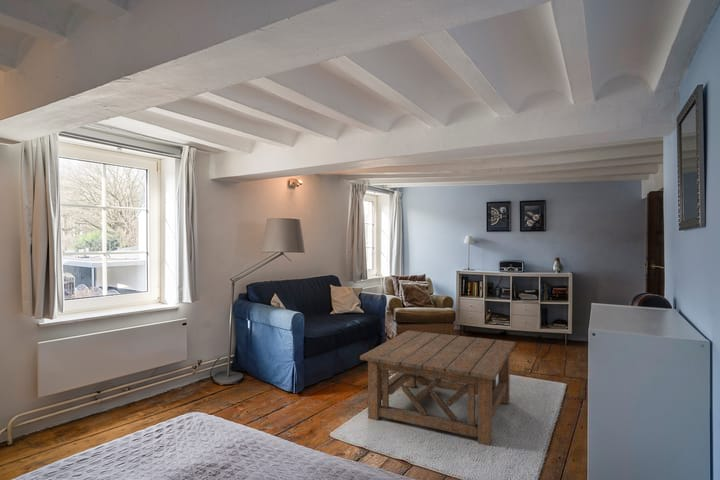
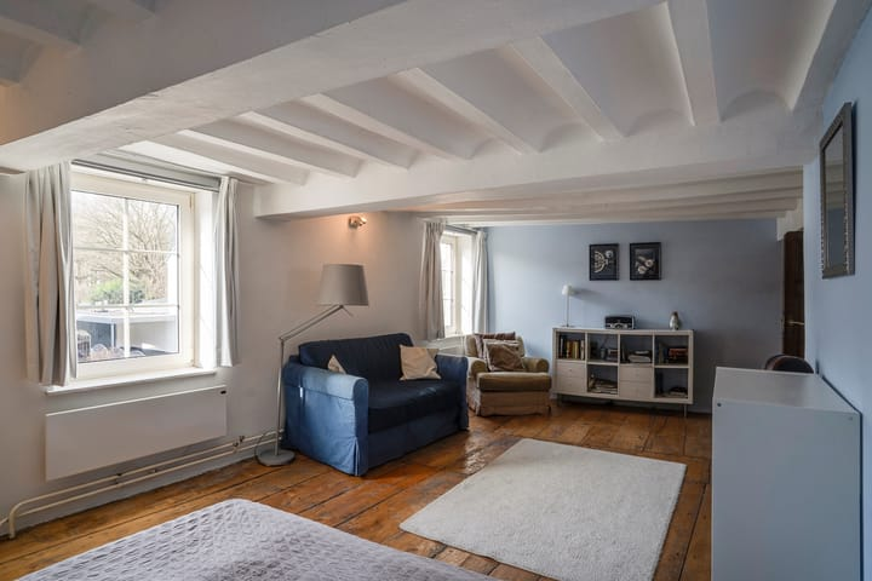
- coffee table [359,330,516,447]
